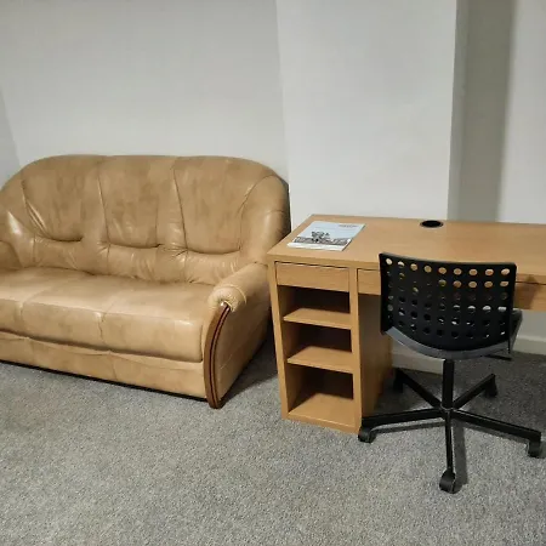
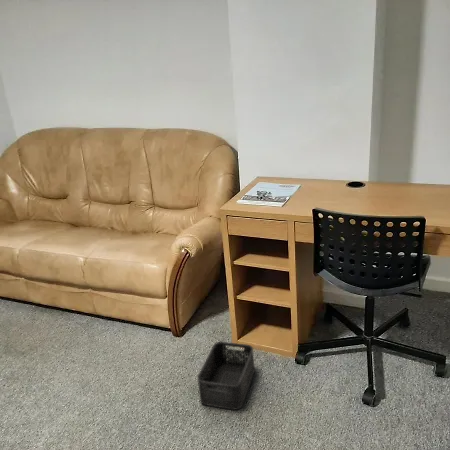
+ storage bin [197,341,256,411]
